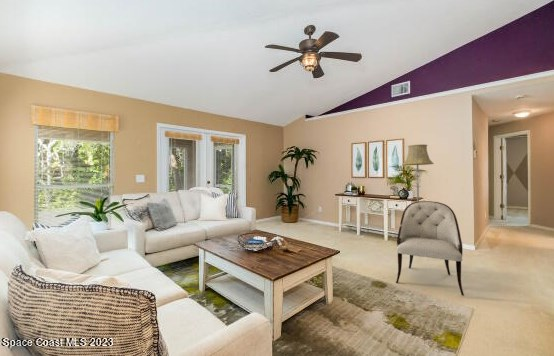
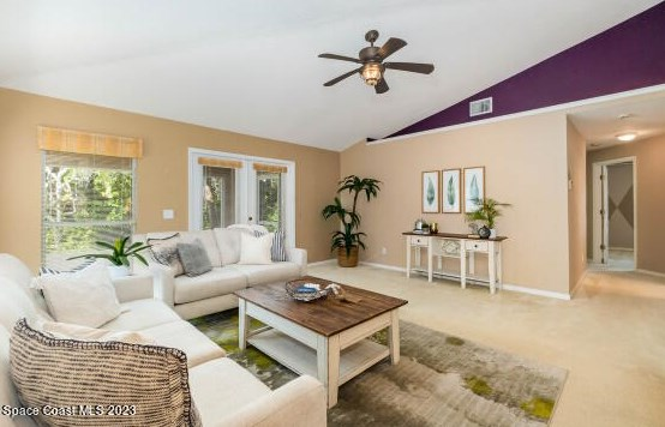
- armchair [395,200,465,297]
- floor lamp [401,144,435,202]
